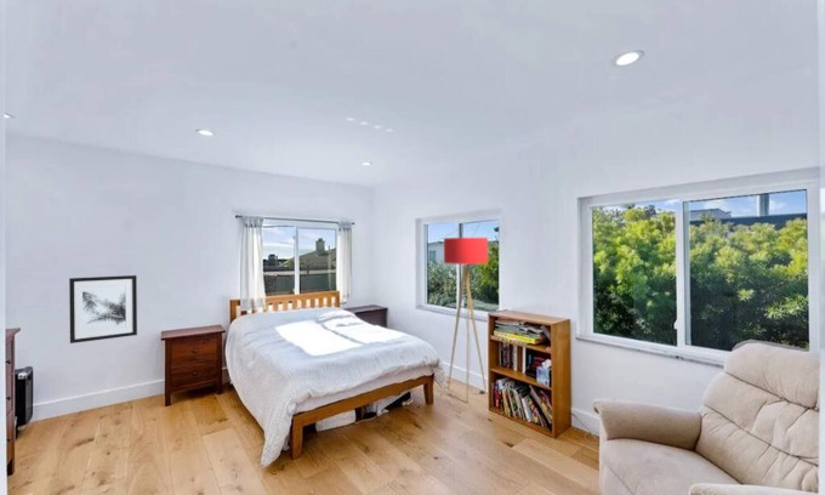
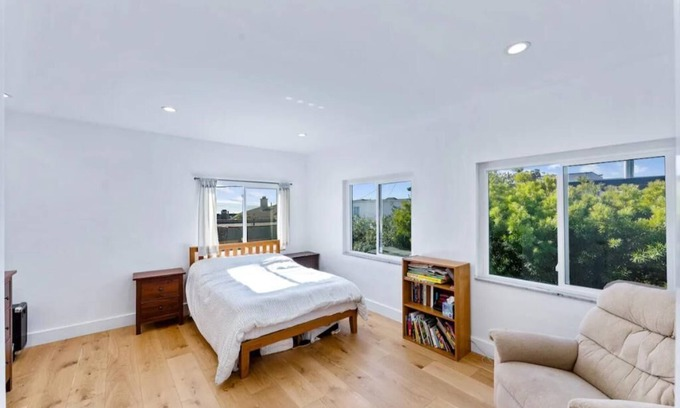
- floor lamp [443,237,489,404]
- wall art [68,274,138,345]
